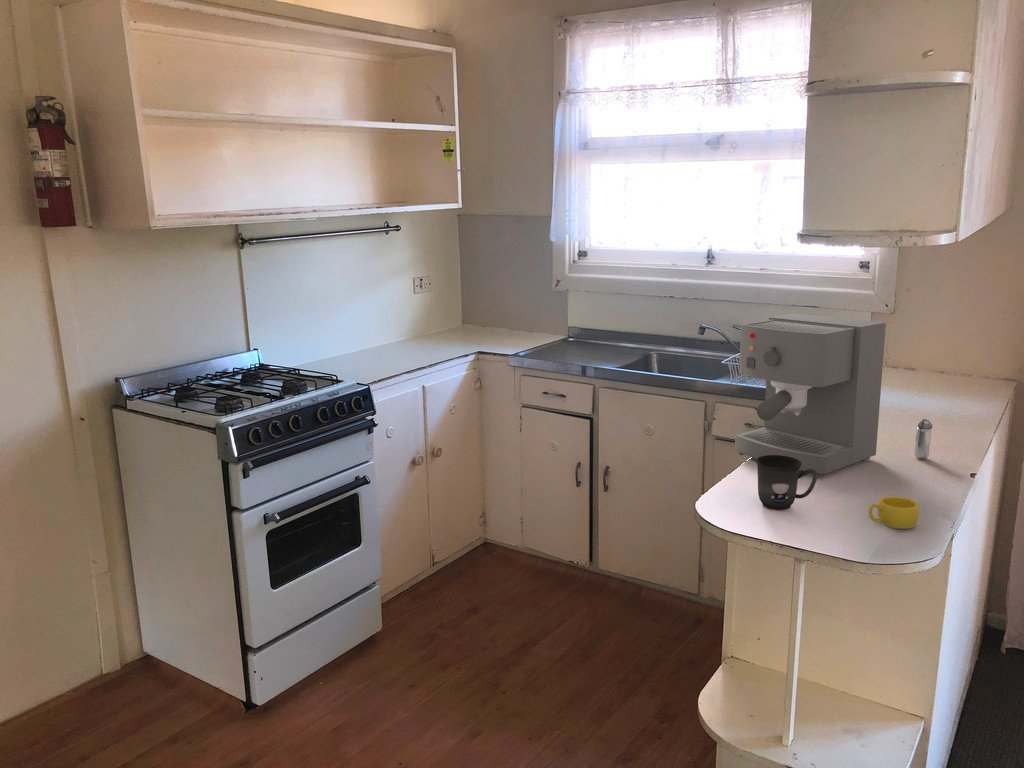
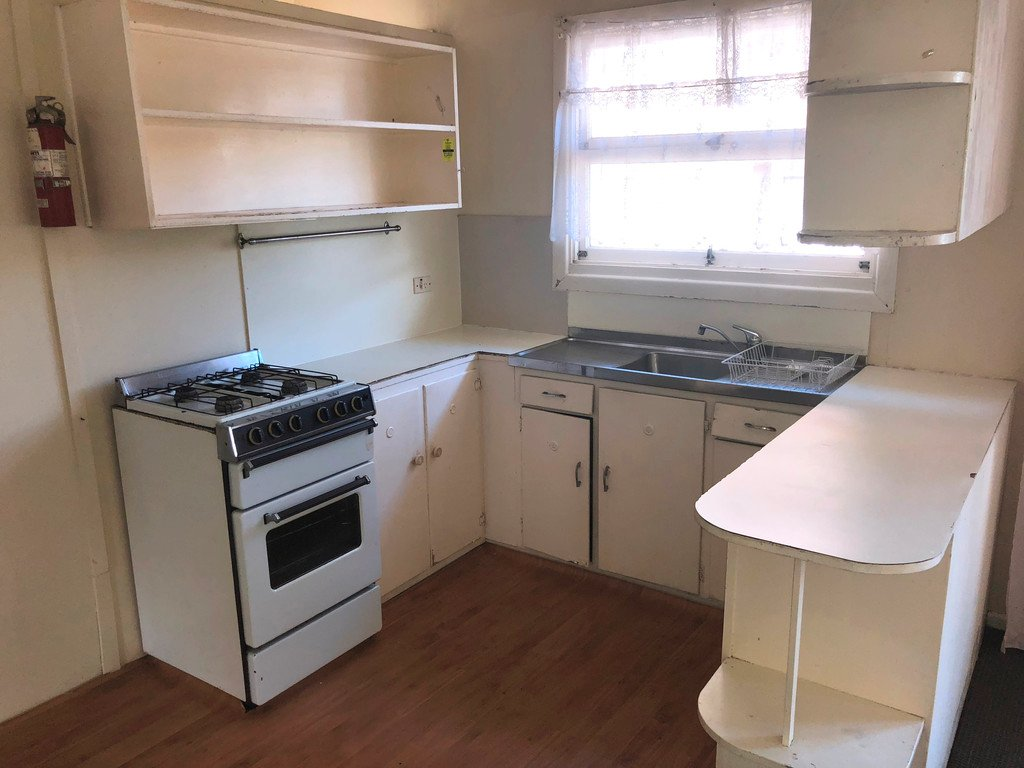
- cup [867,495,920,530]
- coffee maker [734,313,887,477]
- shaker [914,418,934,460]
- mug [755,455,818,511]
